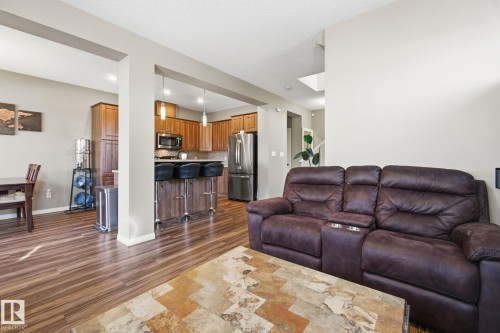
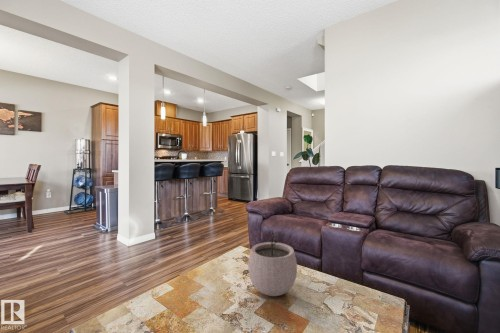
+ plant pot [247,229,298,297]
